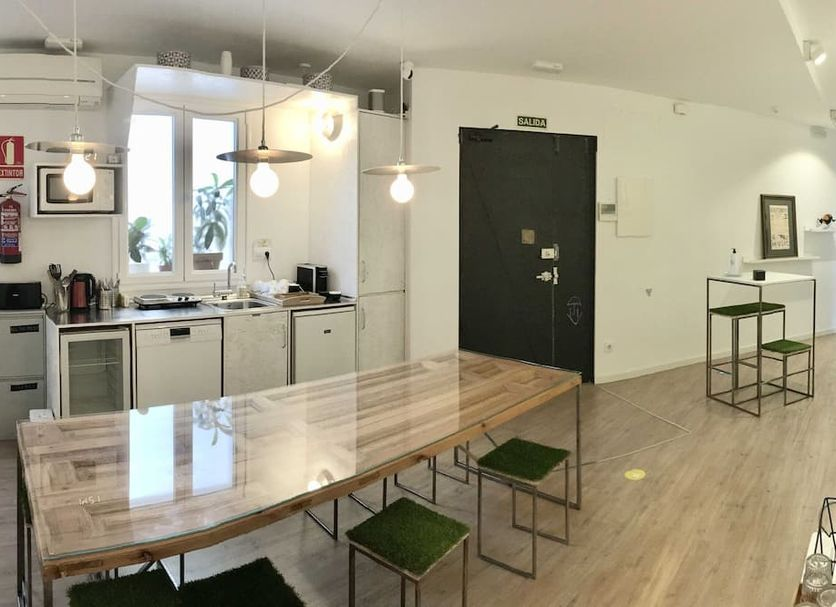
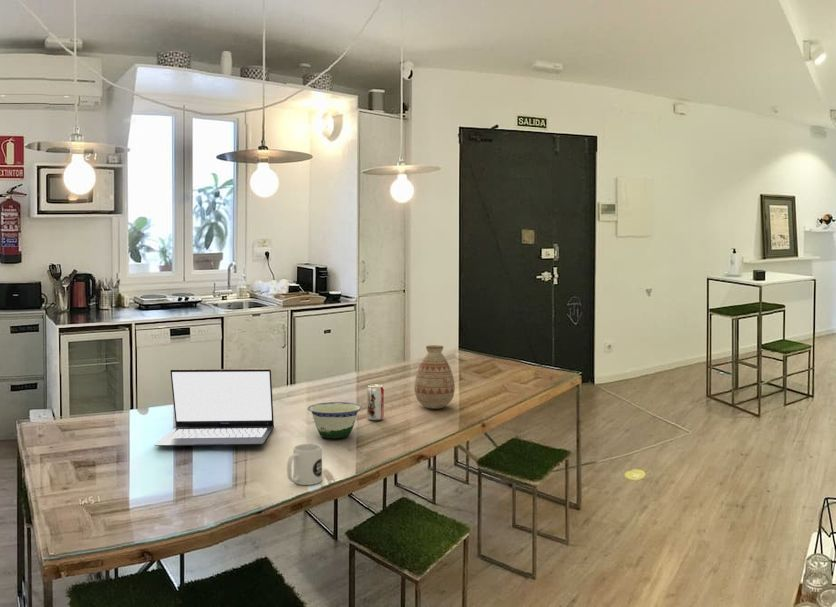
+ bowl [307,401,363,439]
+ beverage can [366,383,385,421]
+ vase [413,344,456,410]
+ laptop [154,368,275,447]
+ mug [286,443,323,486]
